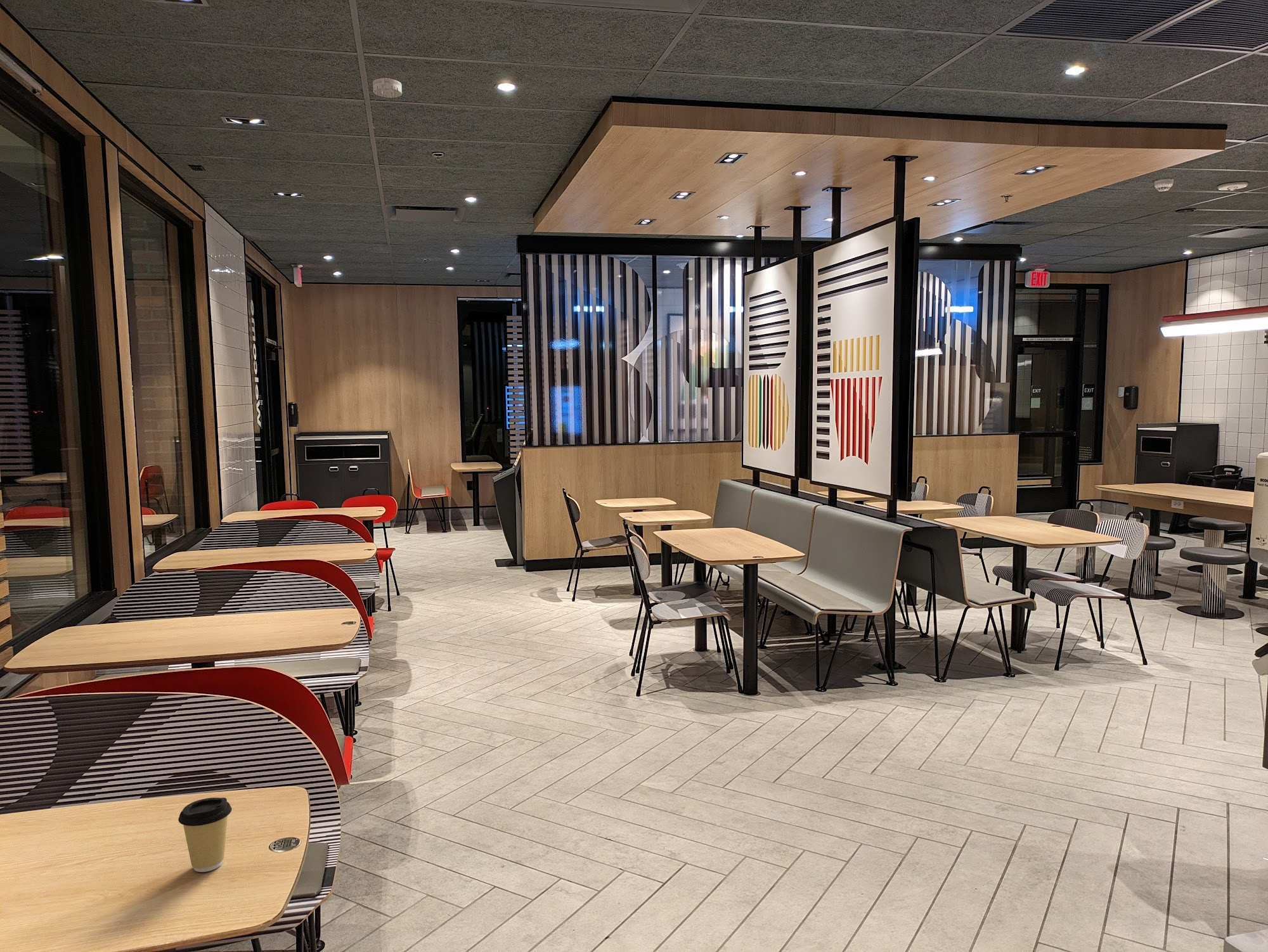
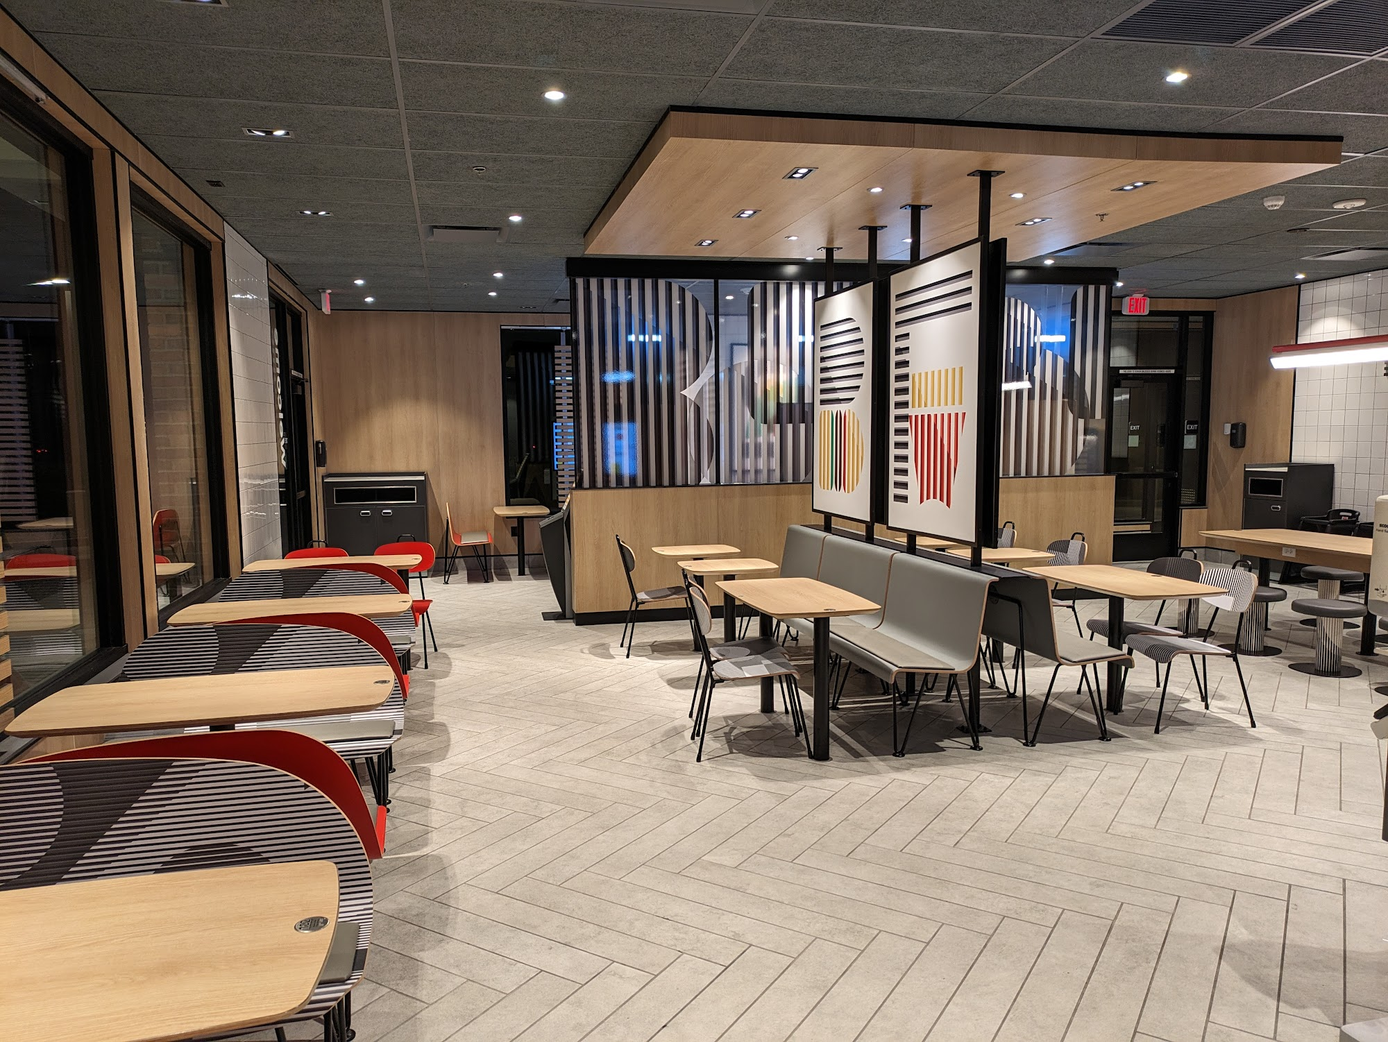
- coffee cup [178,797,233,873]
- smoke detector [372,77,403,98]
